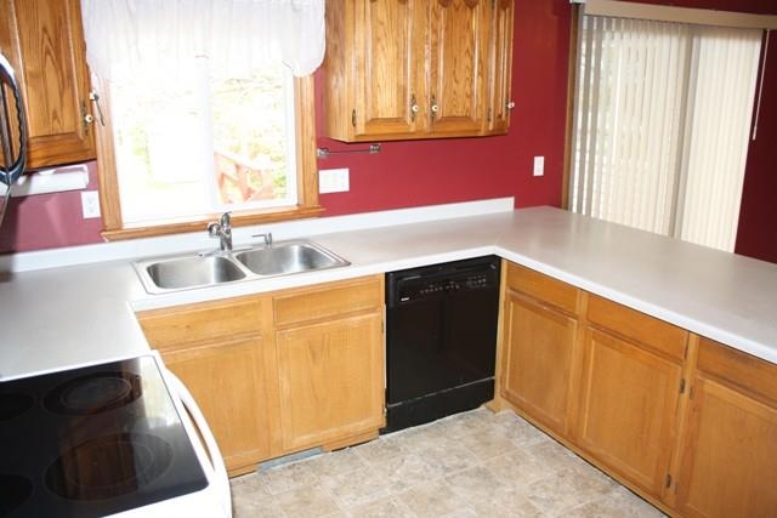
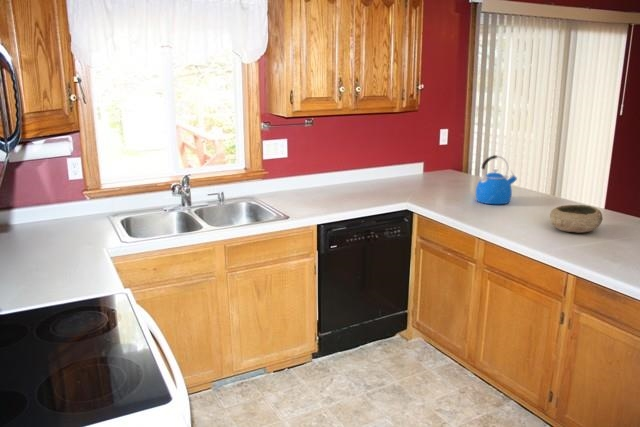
+ kettle [475,154,518,205]
+ bowl [549,204,604,234]
